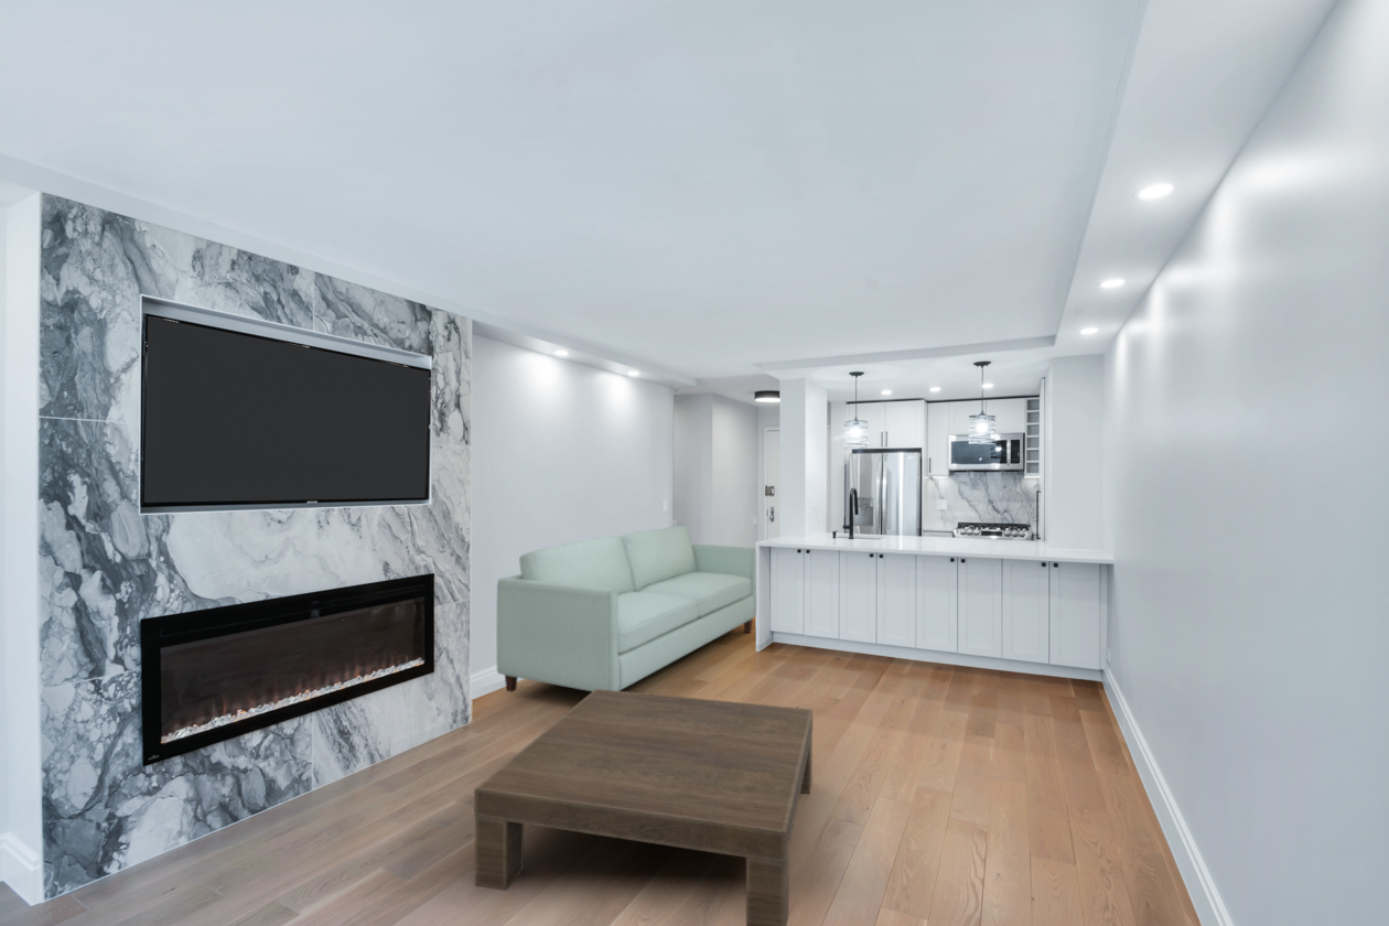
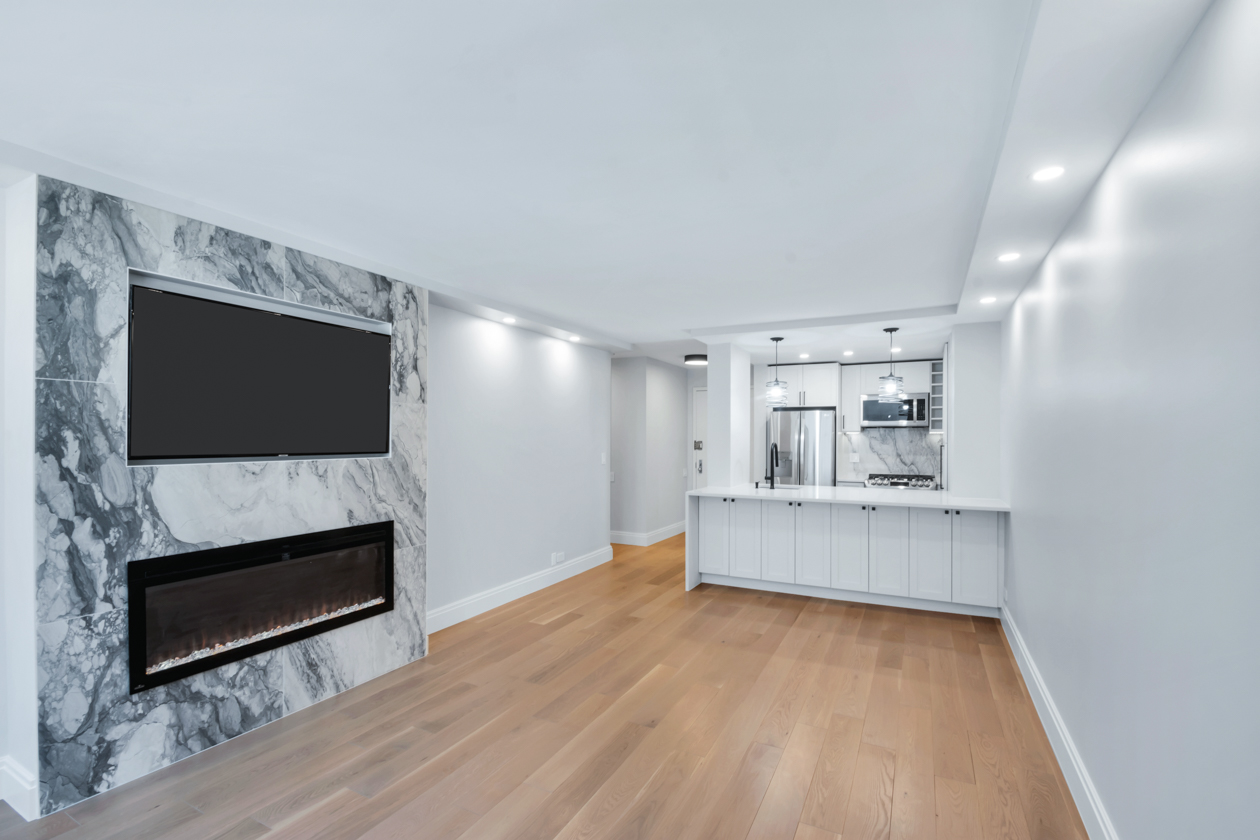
- sofa [496,525,757,693]
- coffee table [473,689,814,926]
